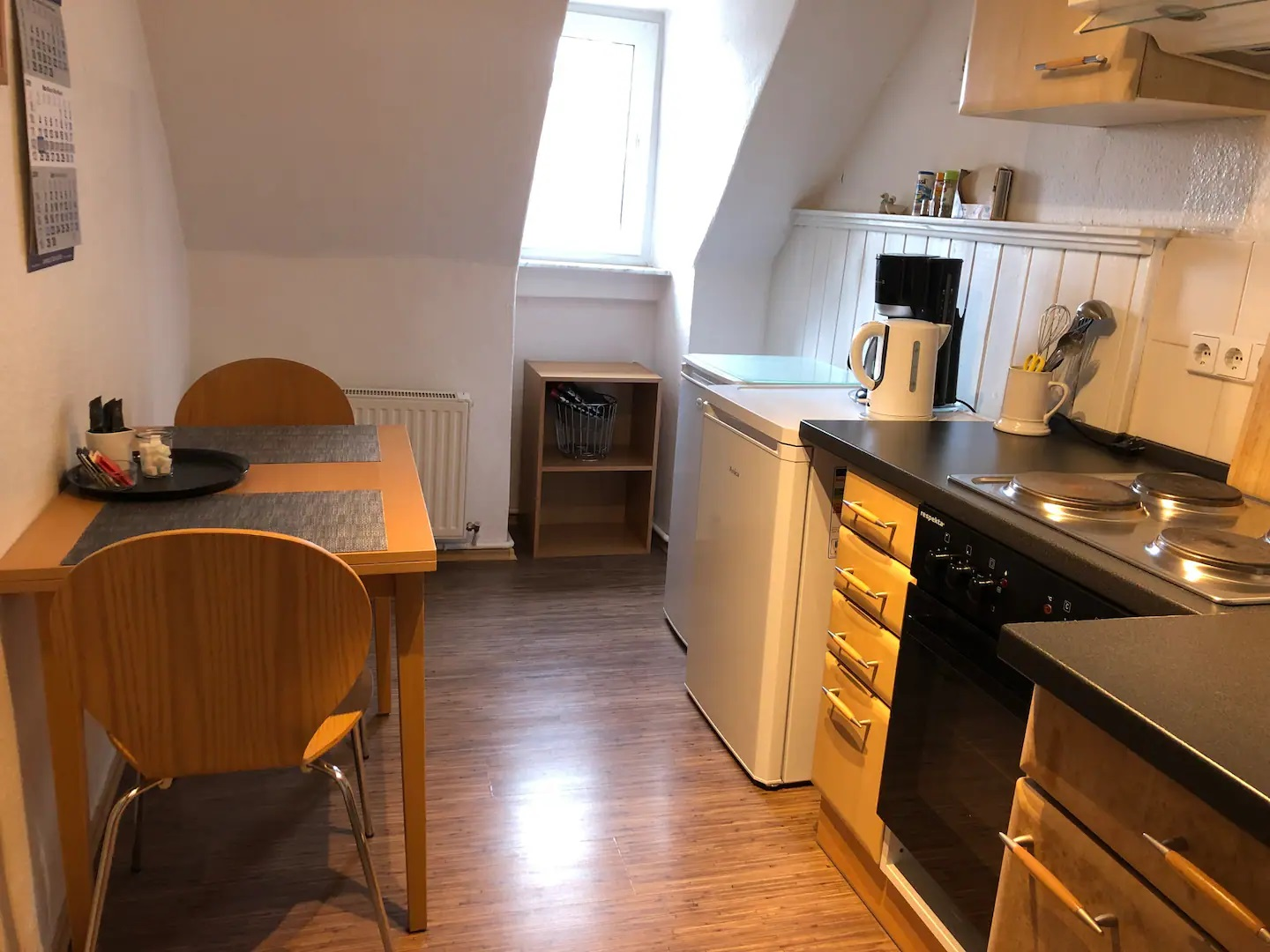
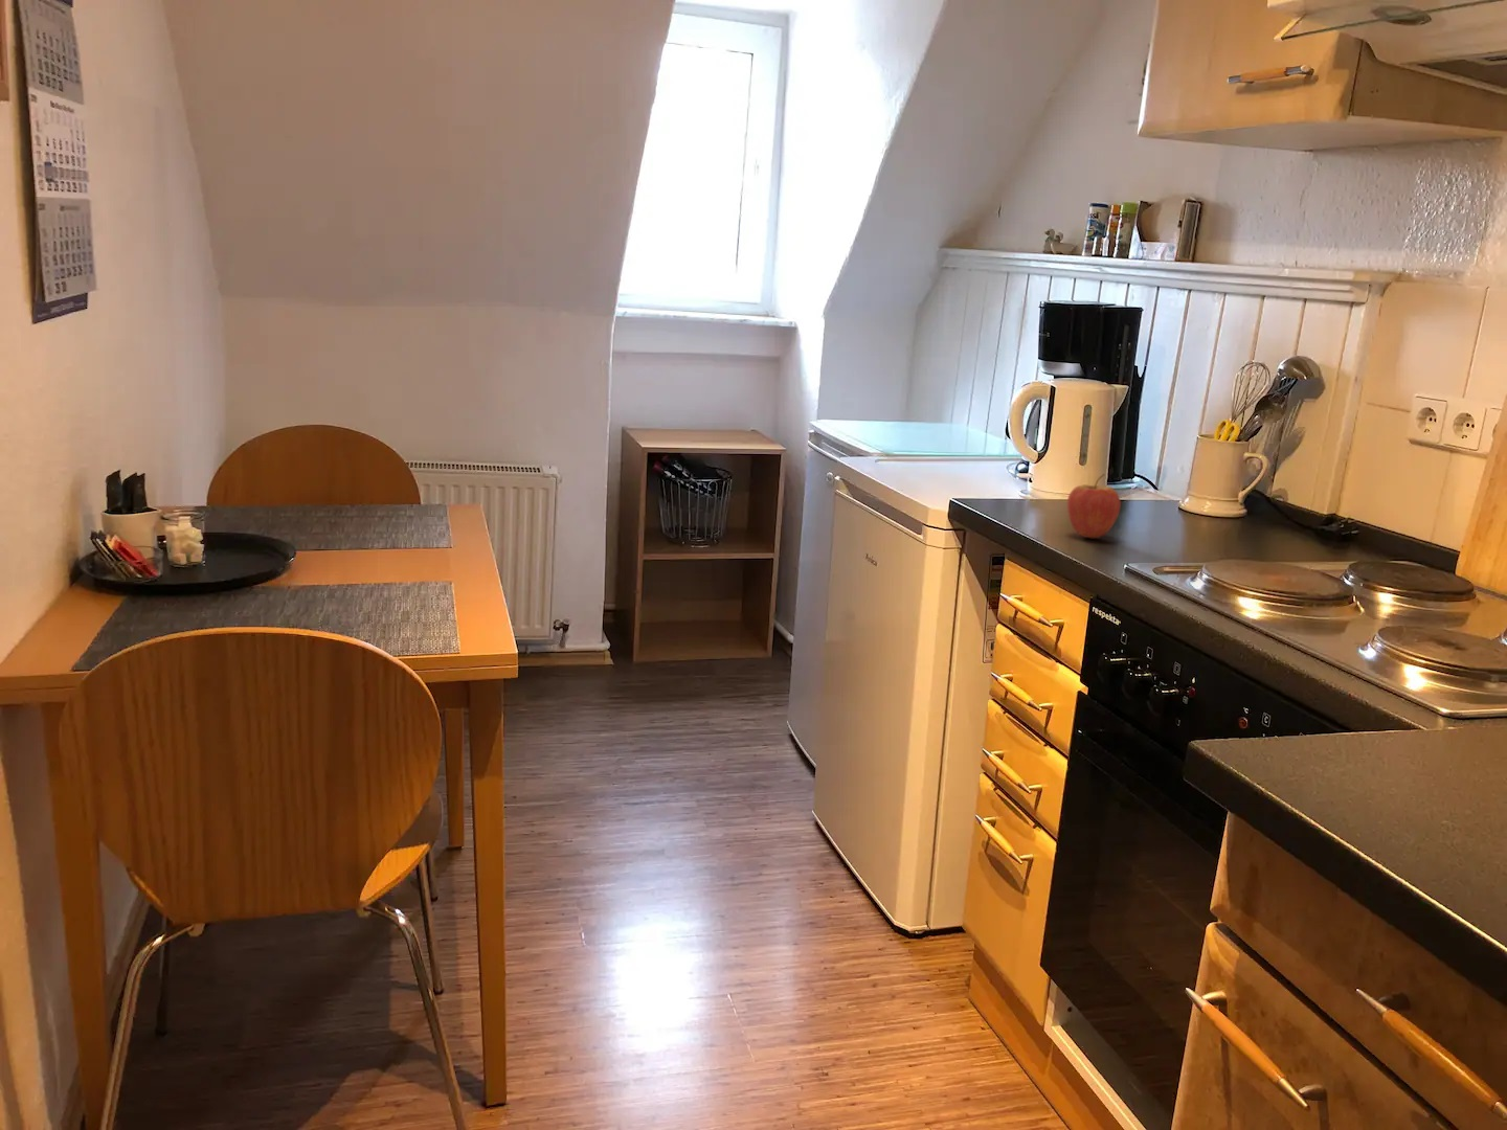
+ fruit [1067,472,1121,539]
